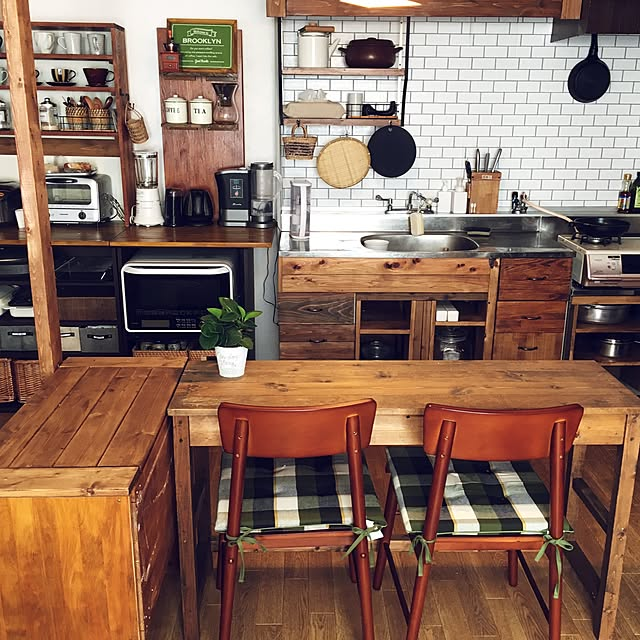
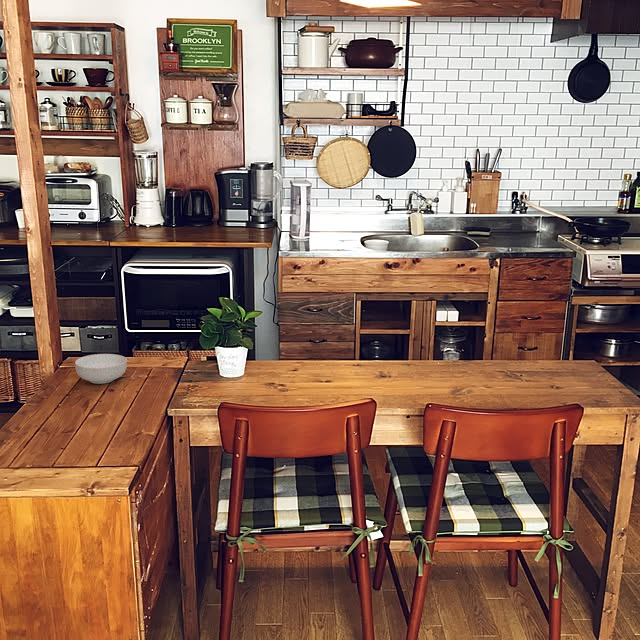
+ cereal bowl [74,353,128,385]
